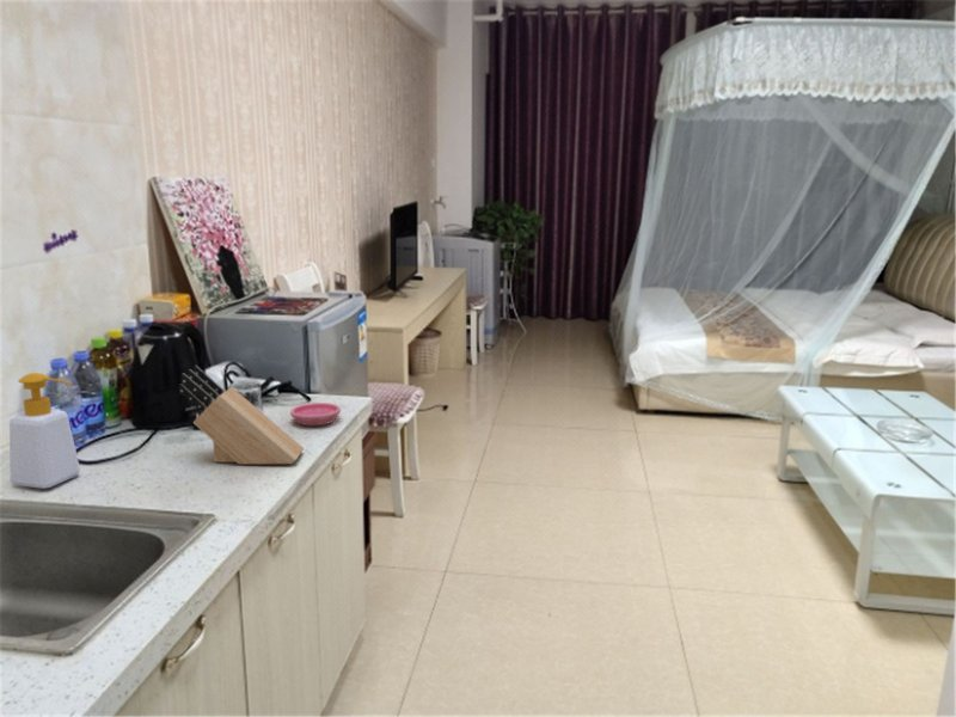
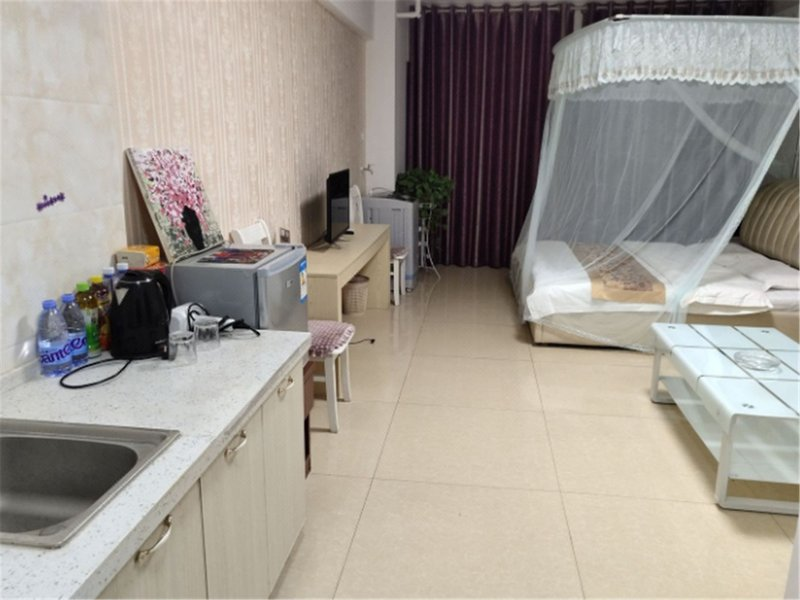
- saucer [289,402,342,427]
- knife block [178,364,305,465]
- soap bottle [8,372,81,490]
